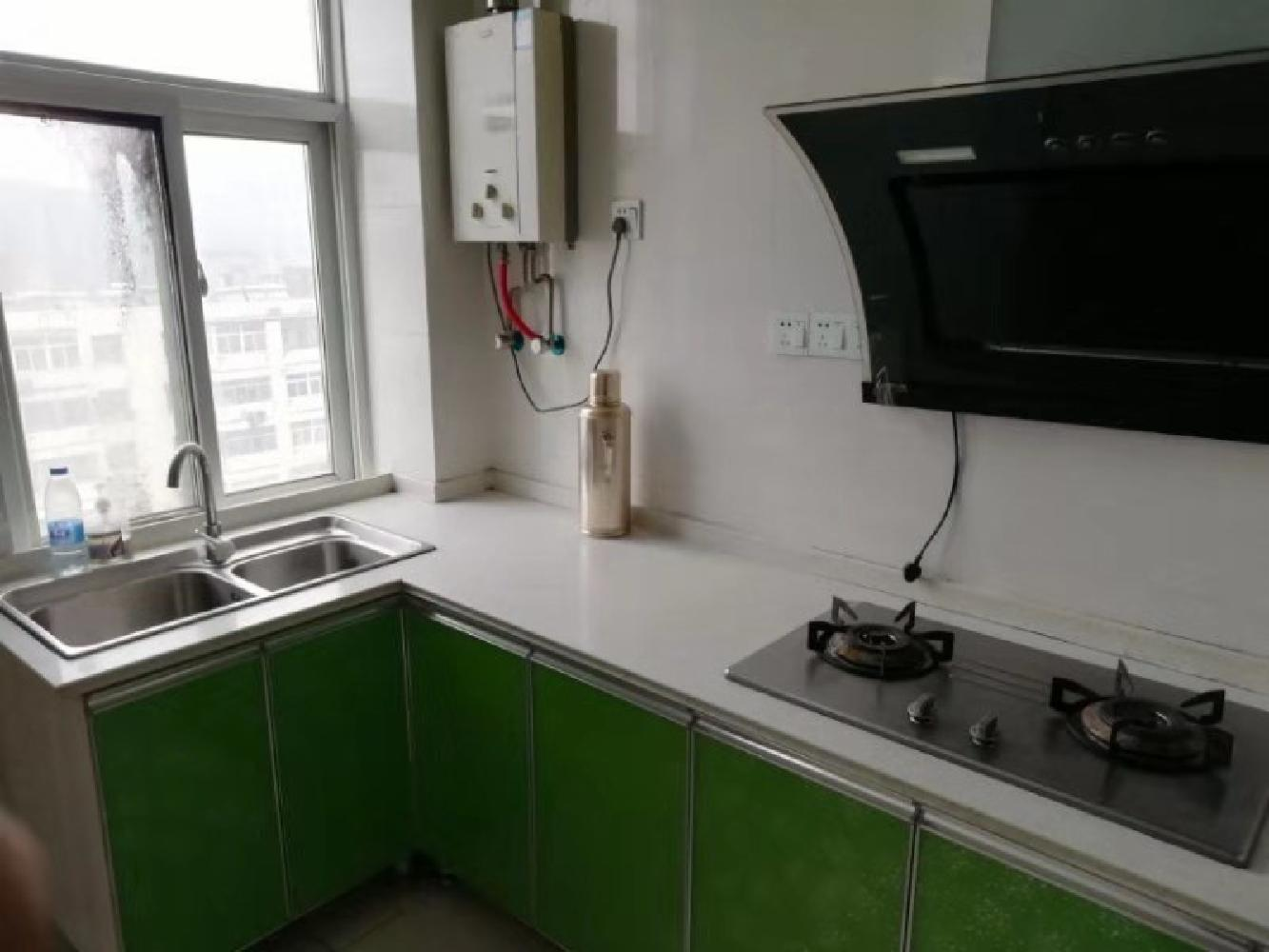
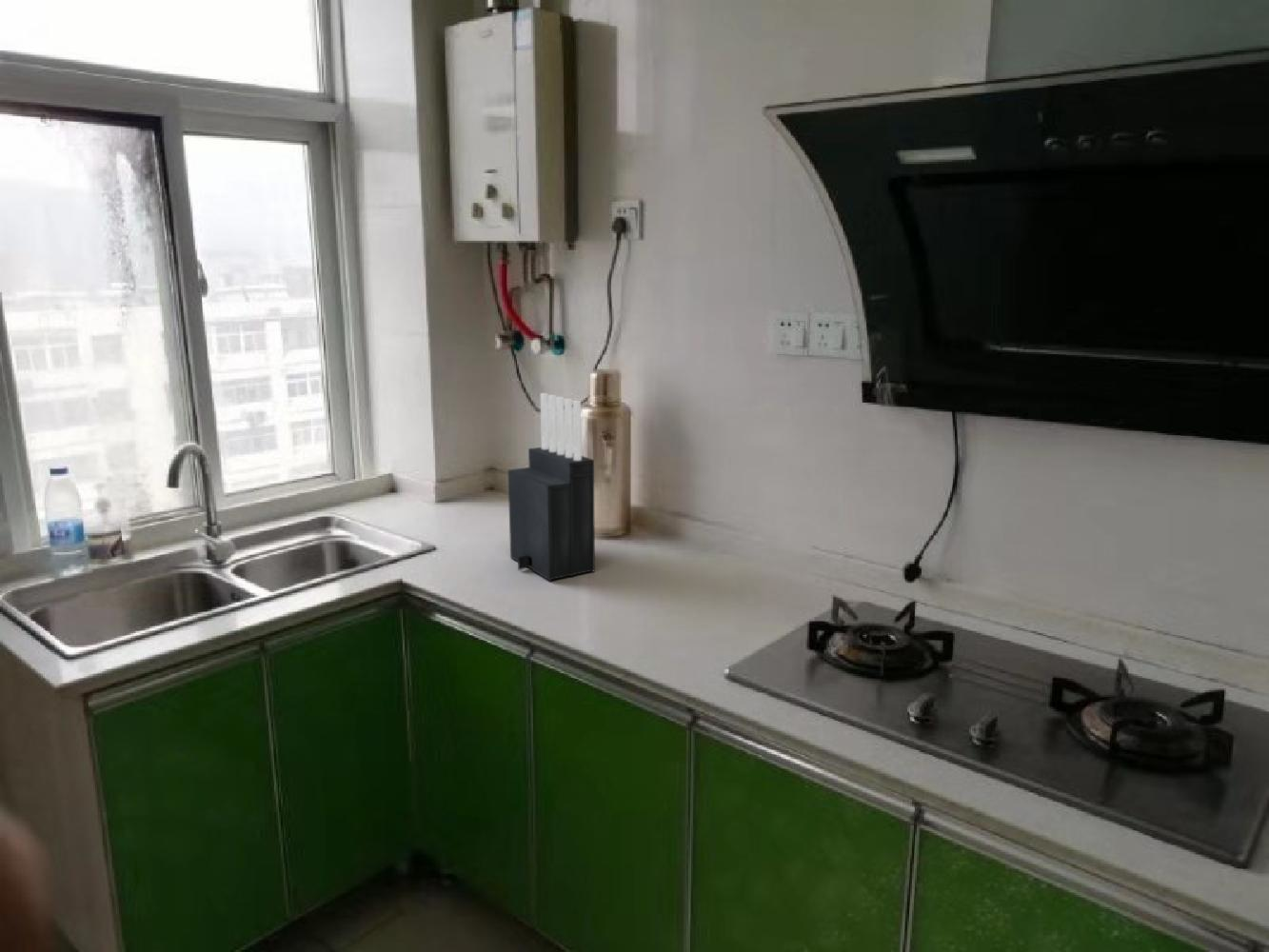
+ knife block [507,392,596,582]
